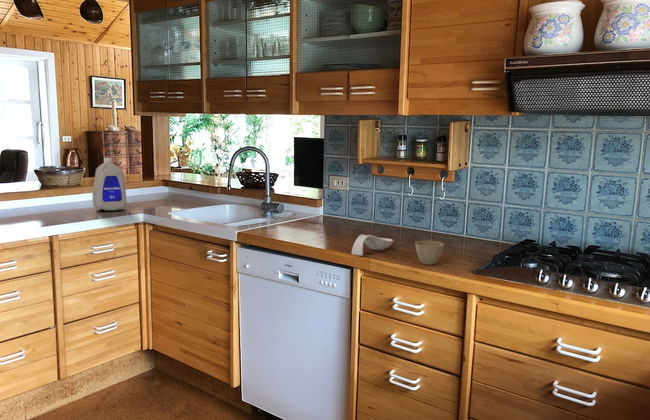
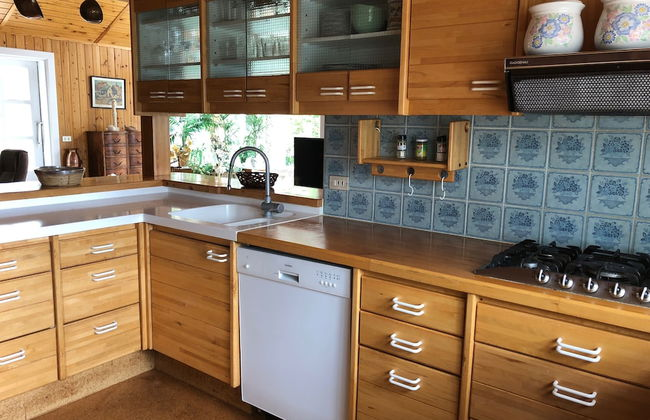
- flower pot [414,240,445,266]
- bottle [91,157,127,211]
- spoon rest [351,233,394,257]
